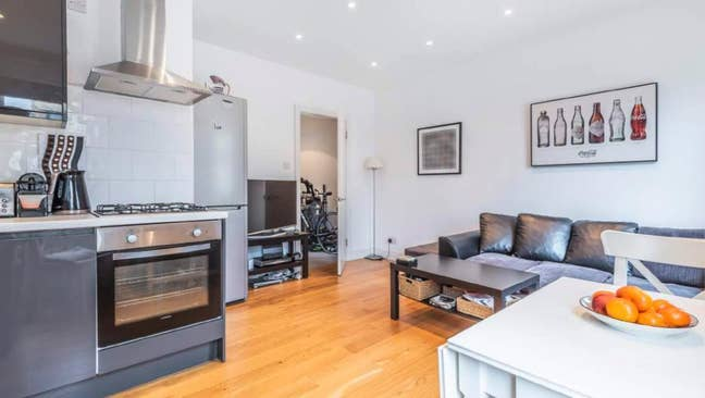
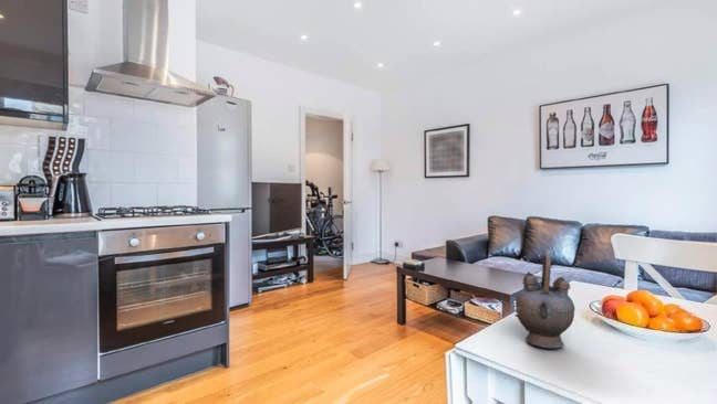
+ teapot [513,251,576,350]
